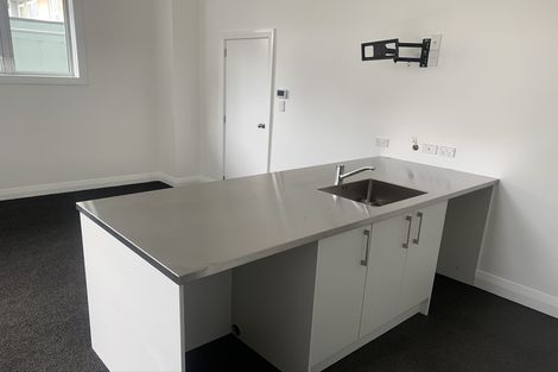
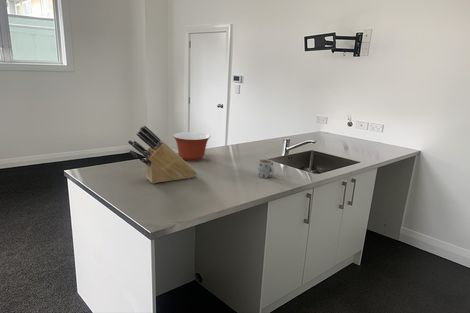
+ mug [257,158,275,179]
+ knife block [127,125,197,184]
+ mixing bowl [172,131,211,162]
